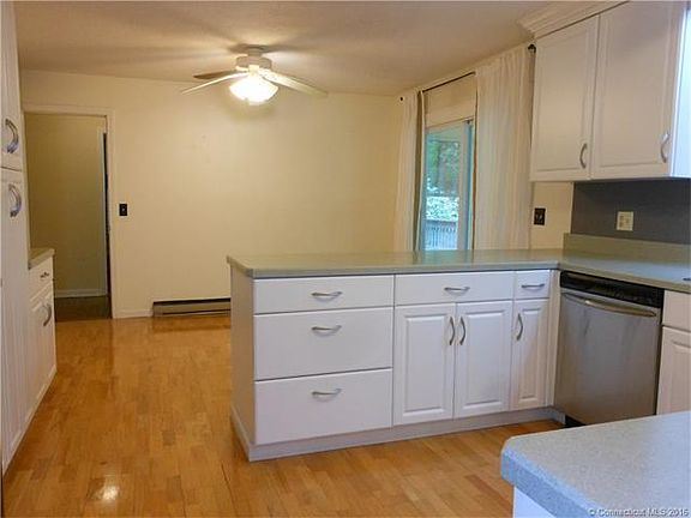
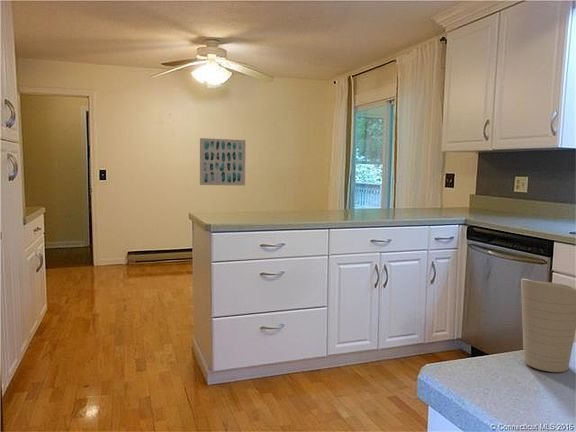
+ cup [520,278,576,373]
+ wall art [199,137,247,187]
